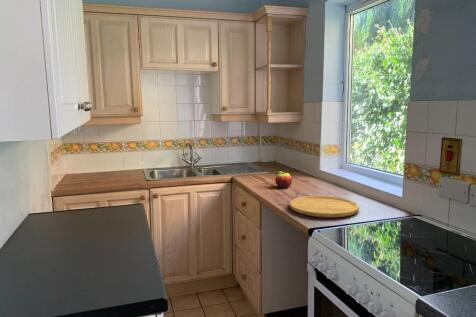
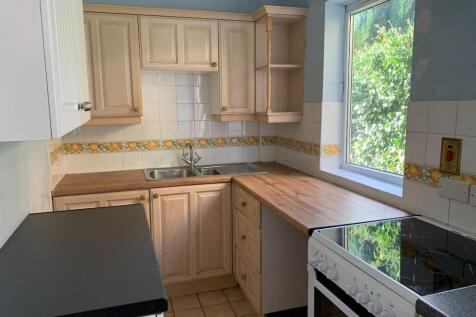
- cutting board [288,195,360,219]
- fruit [274,170,293,189]
